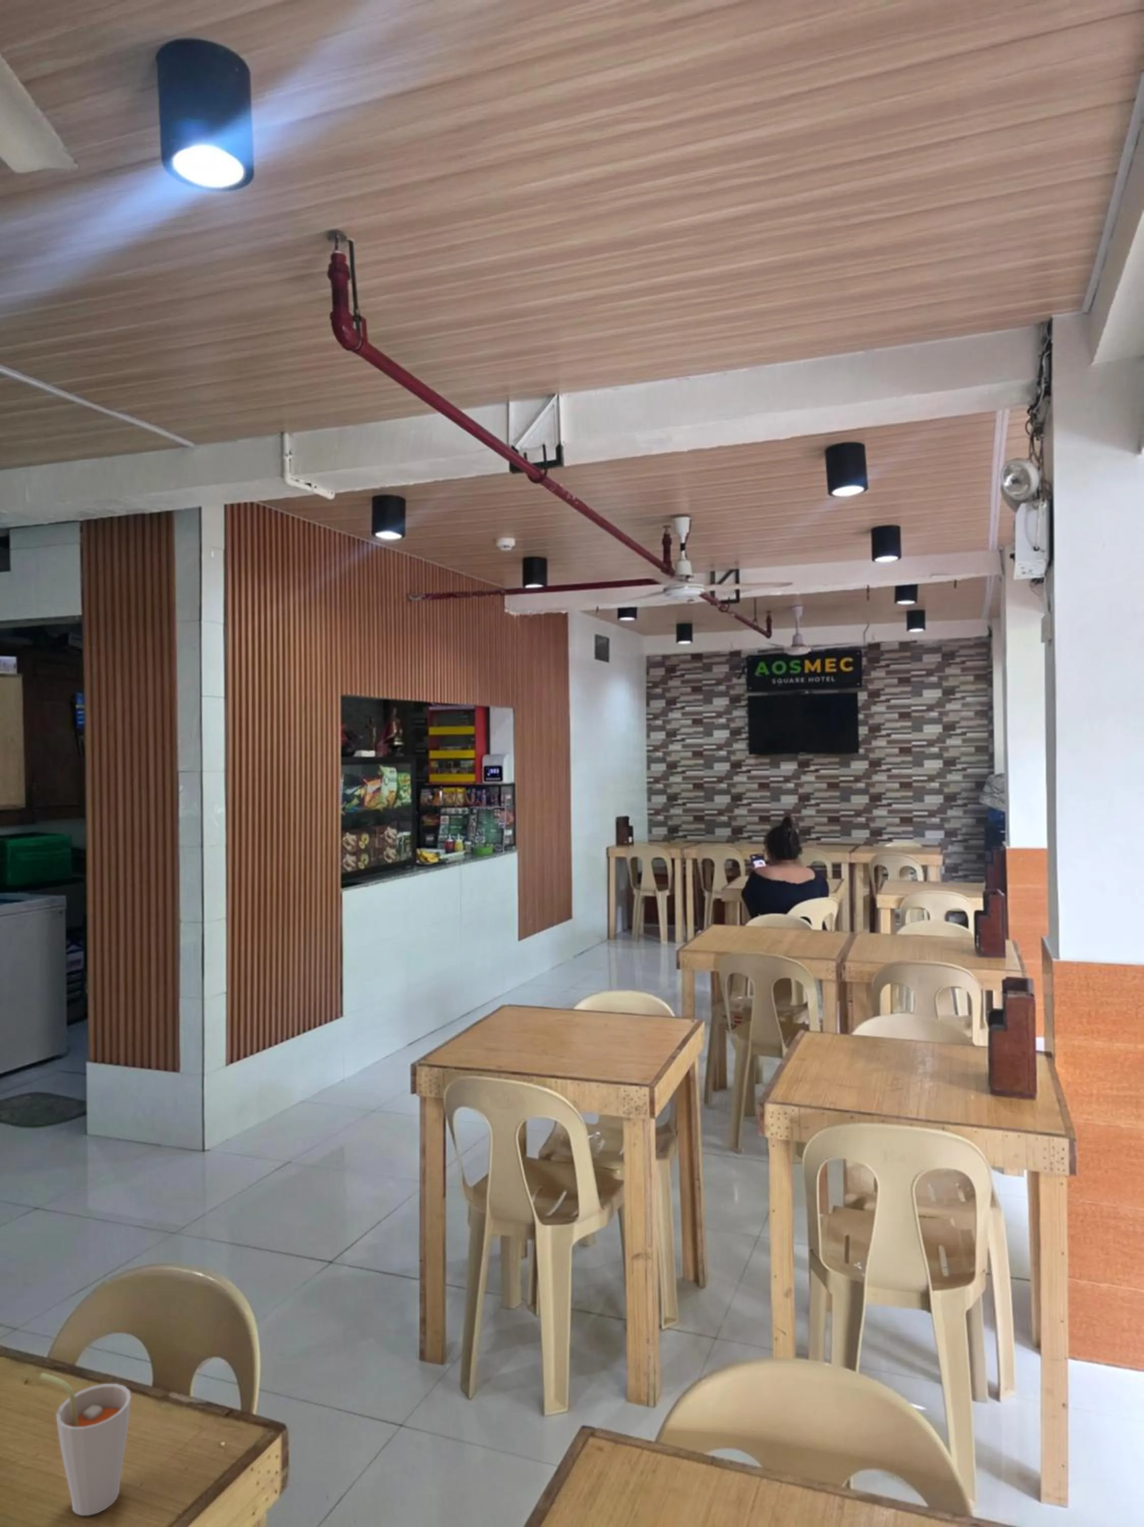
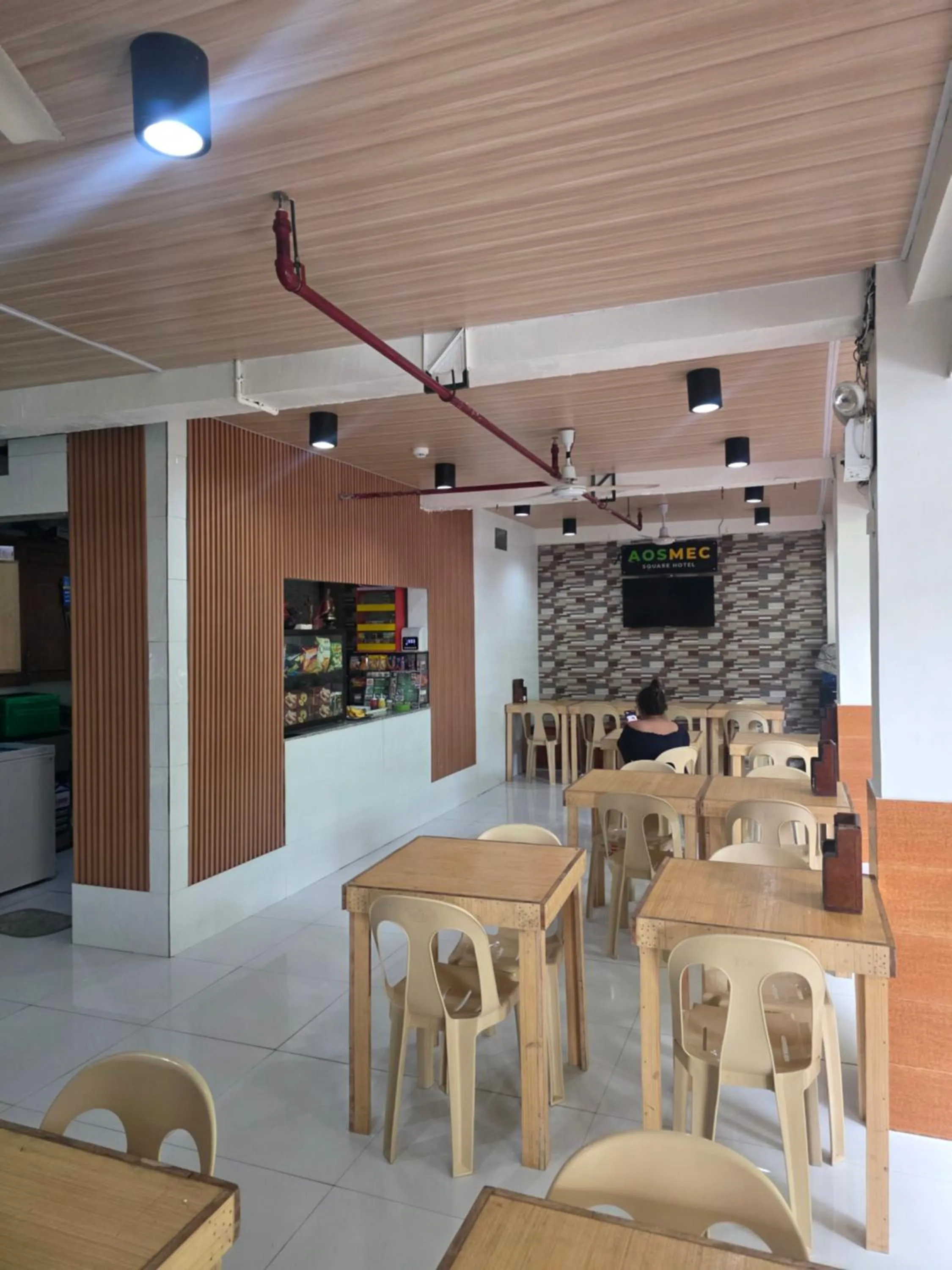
- cup [40,1373,132,1516]
